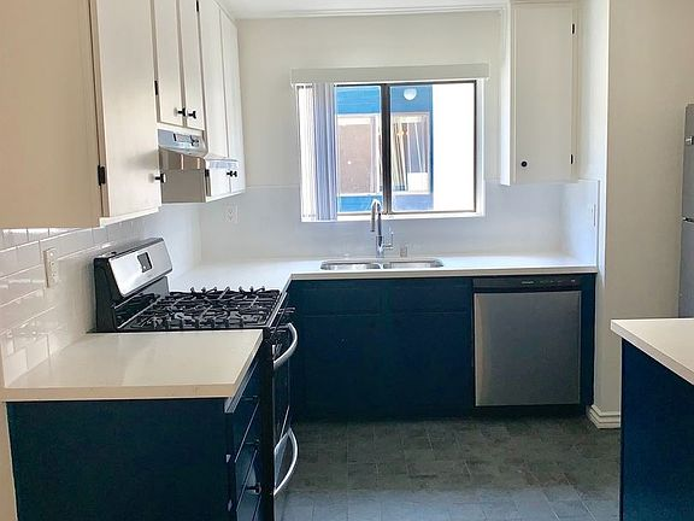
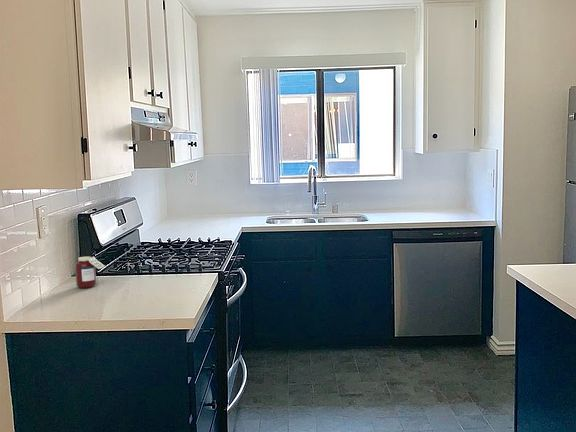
+ jar [74,255,106,289]
